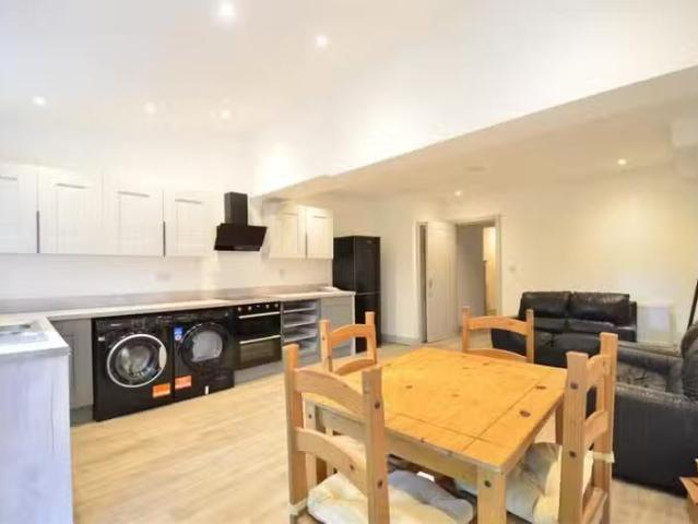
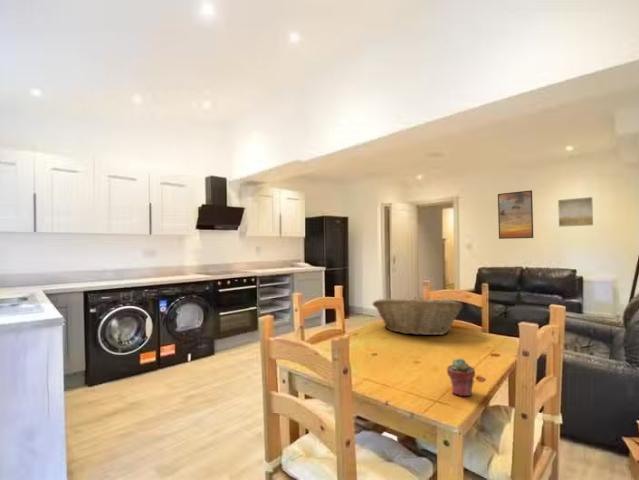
+ potted succulent [446,357,476,397]
+ wall art [557,196,594,228]
+ fruit basket [372,297,463,336]
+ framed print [497,189,534,240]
